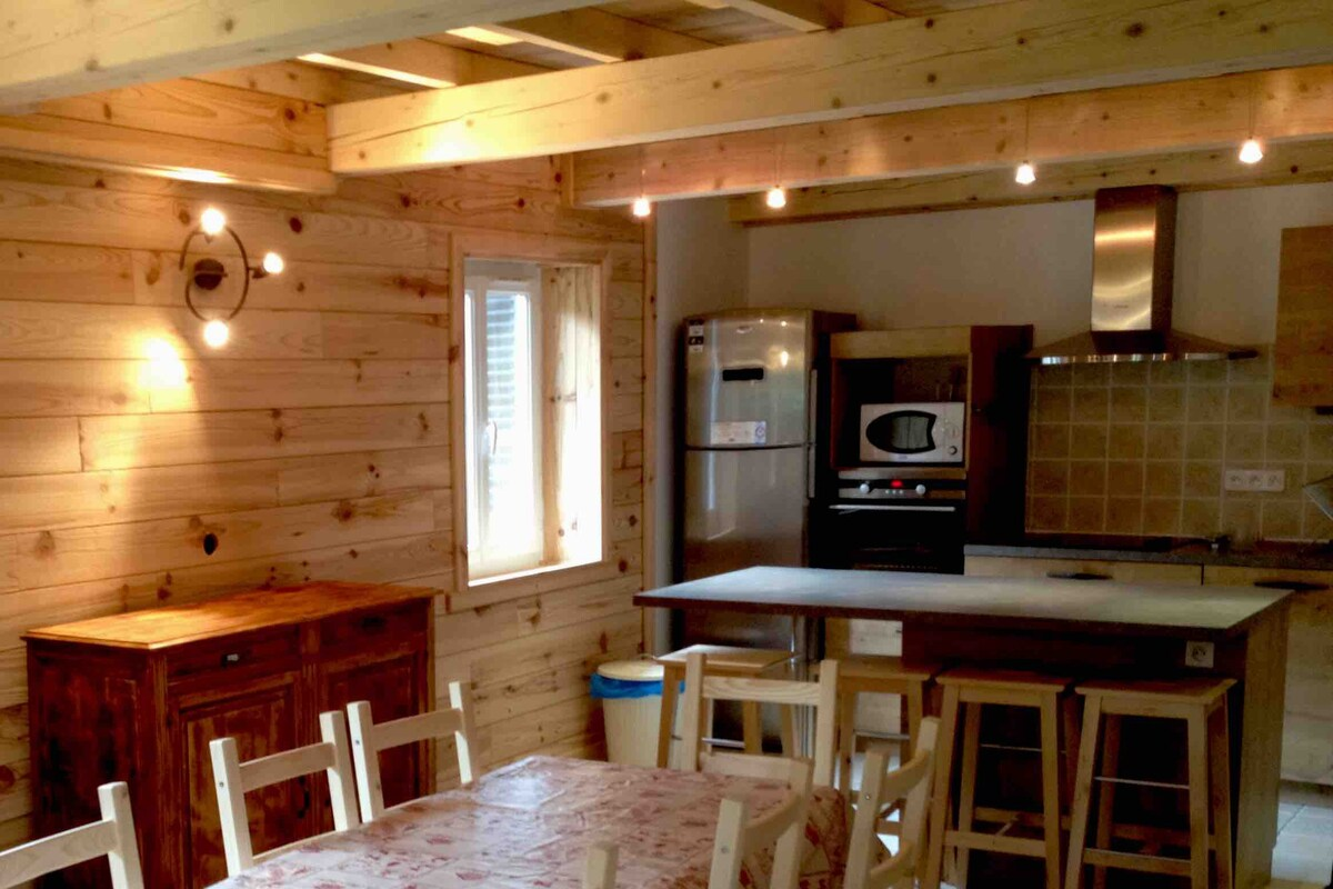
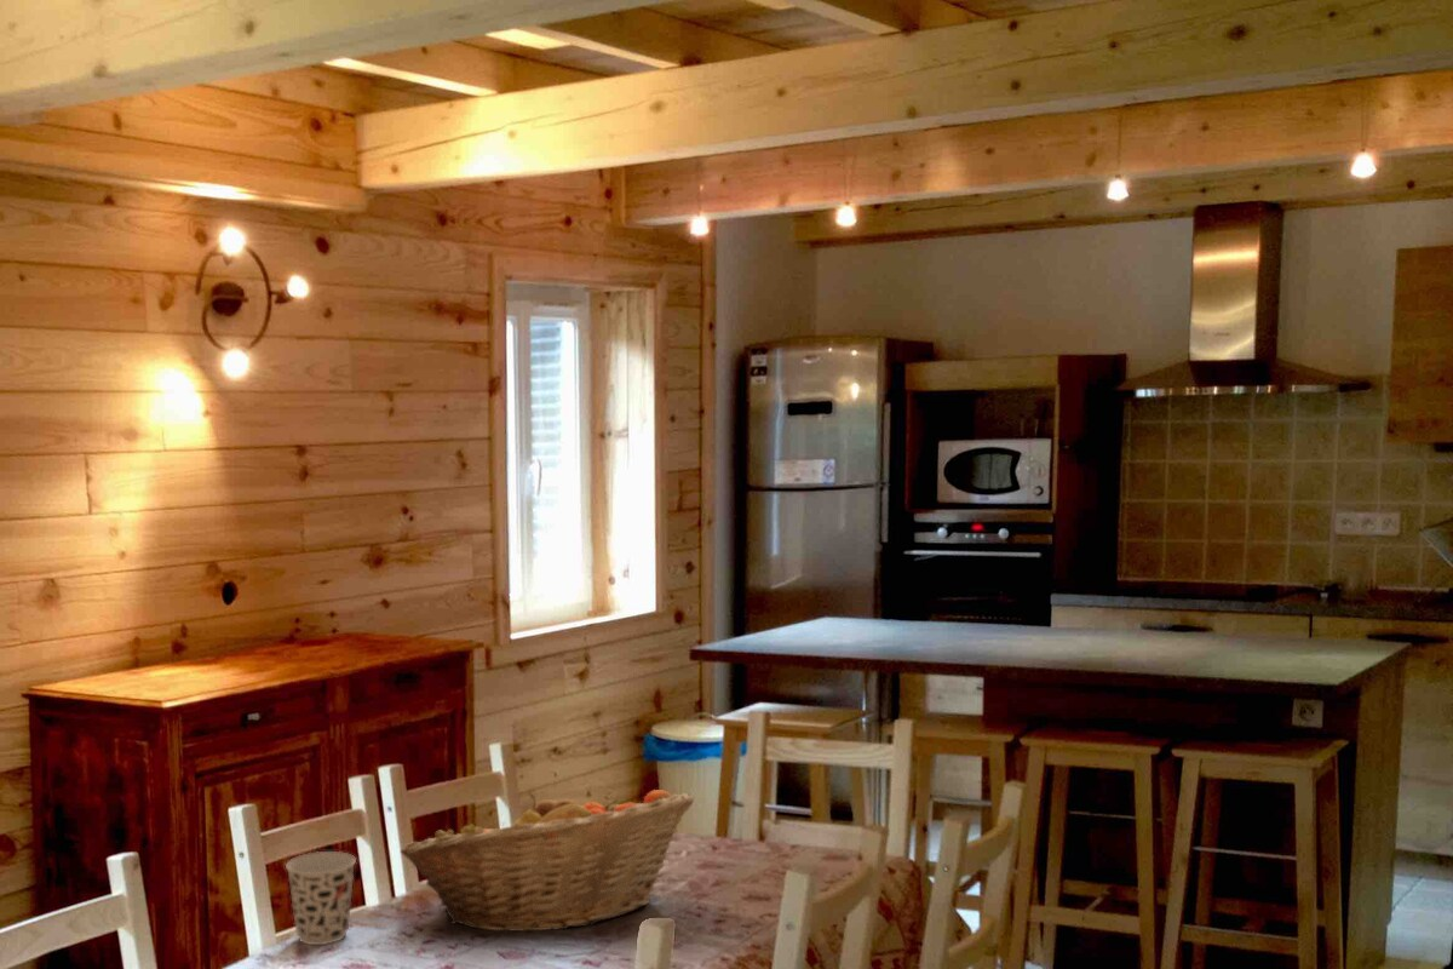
+ fruit basket [400,789,695,933]
+ cup [285,850,357,946]
